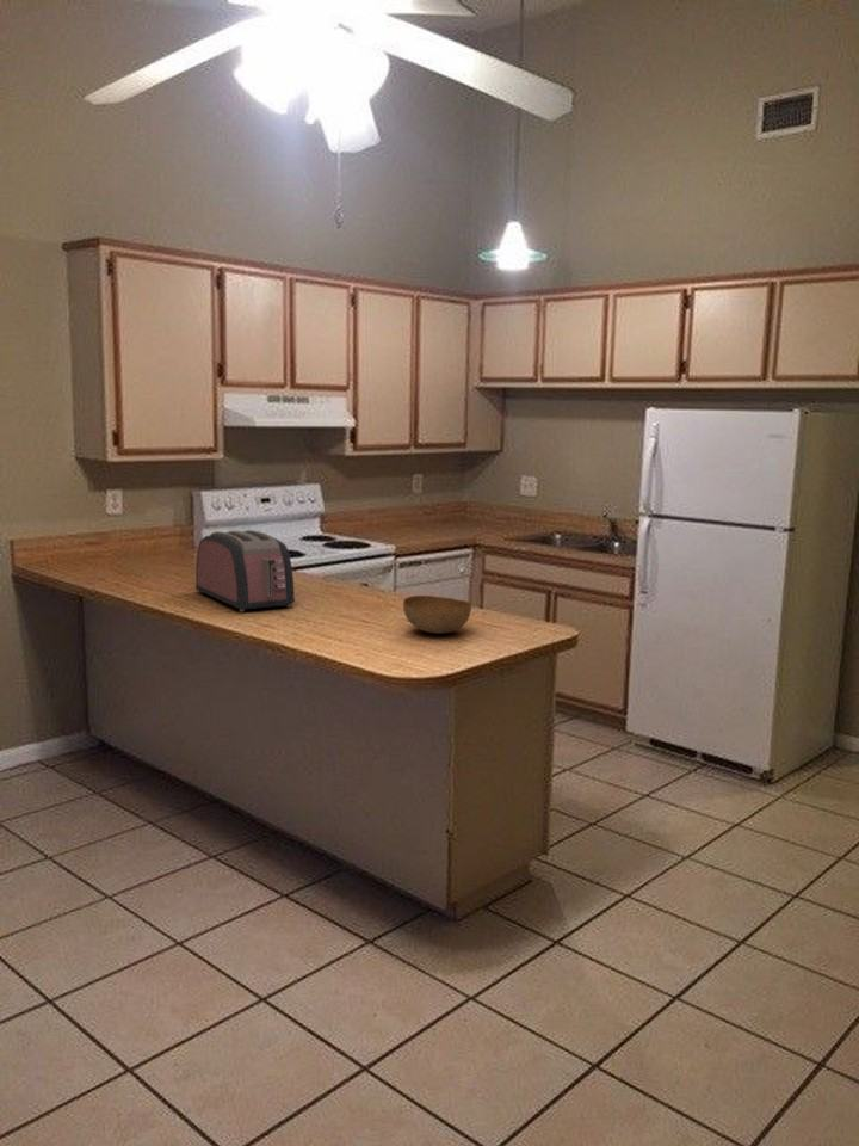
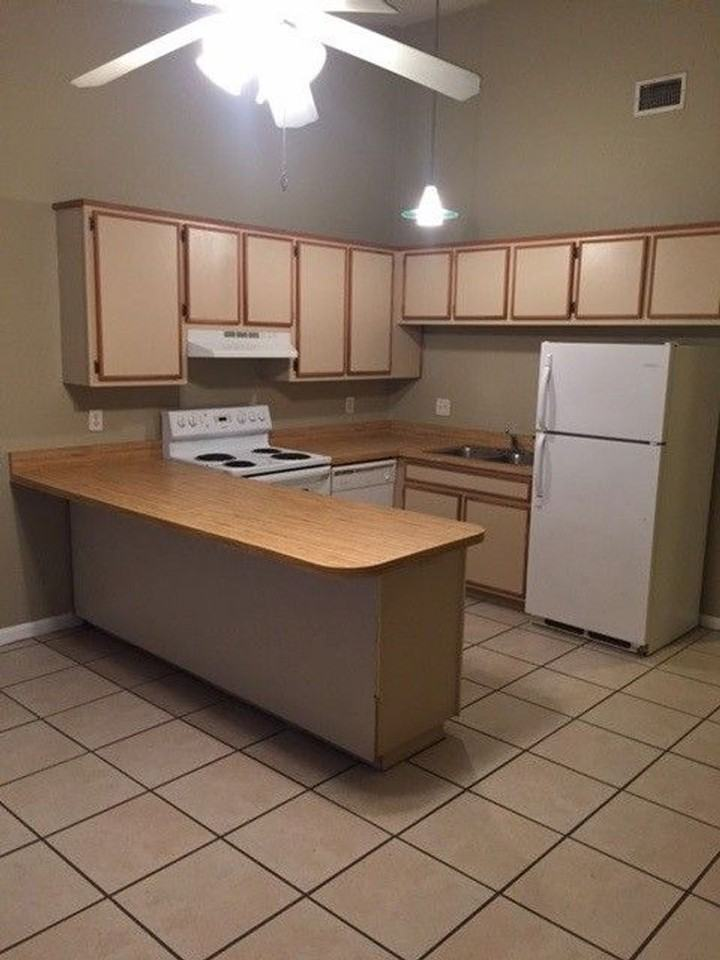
- bowl [402,594,472,635]
- toaster [194,529,296,612]
